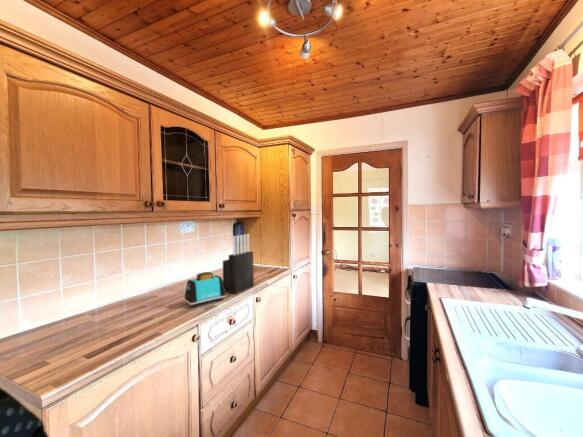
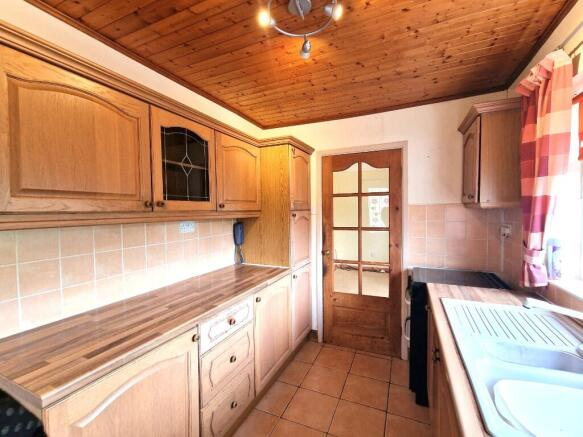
- toaster [183,271,227,308]
- knife block [222,233,255,295]
